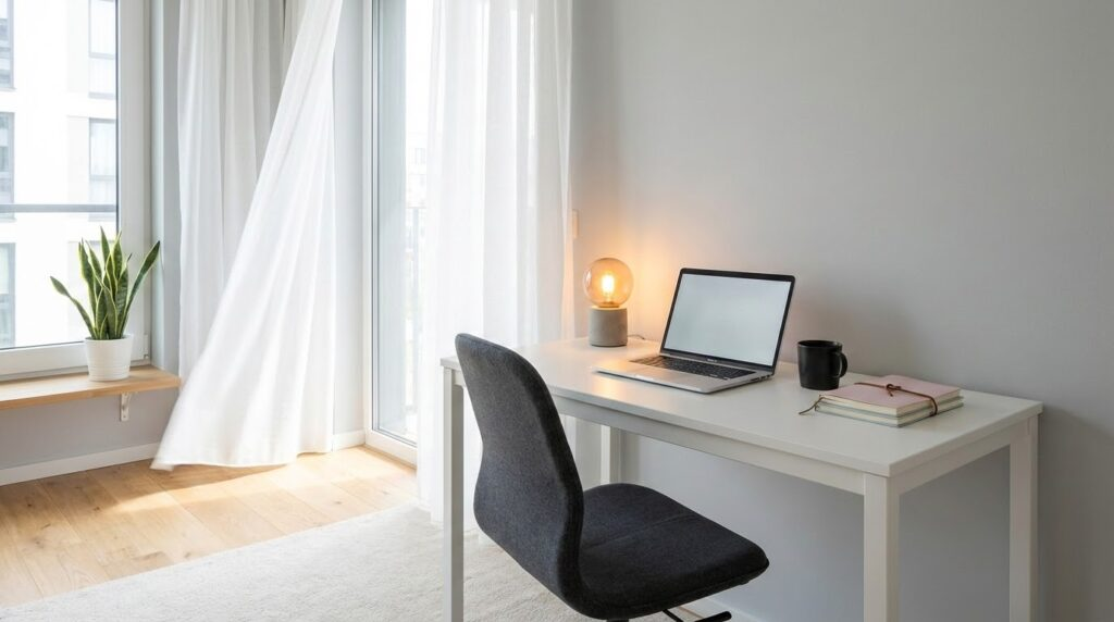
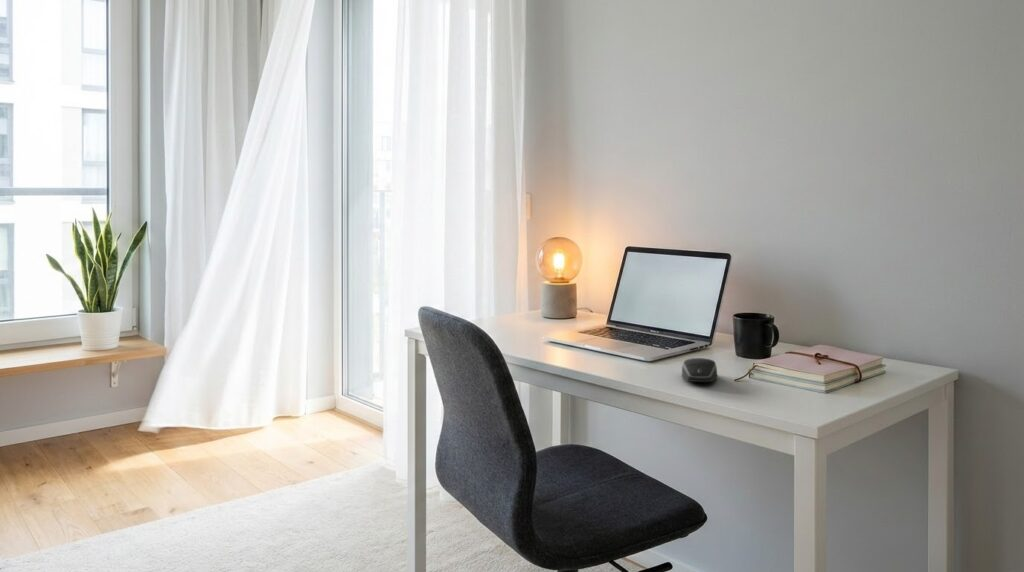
+ computer mouse [681,357,719,383]
